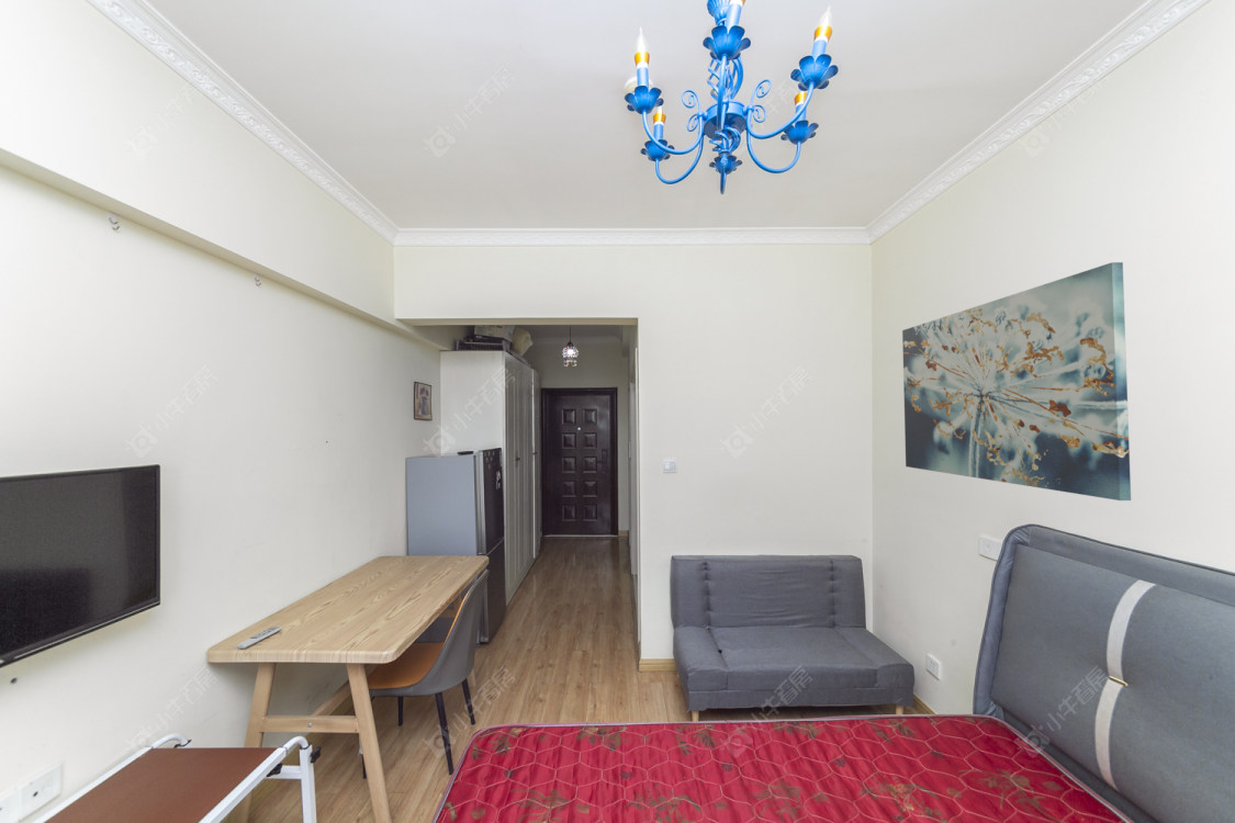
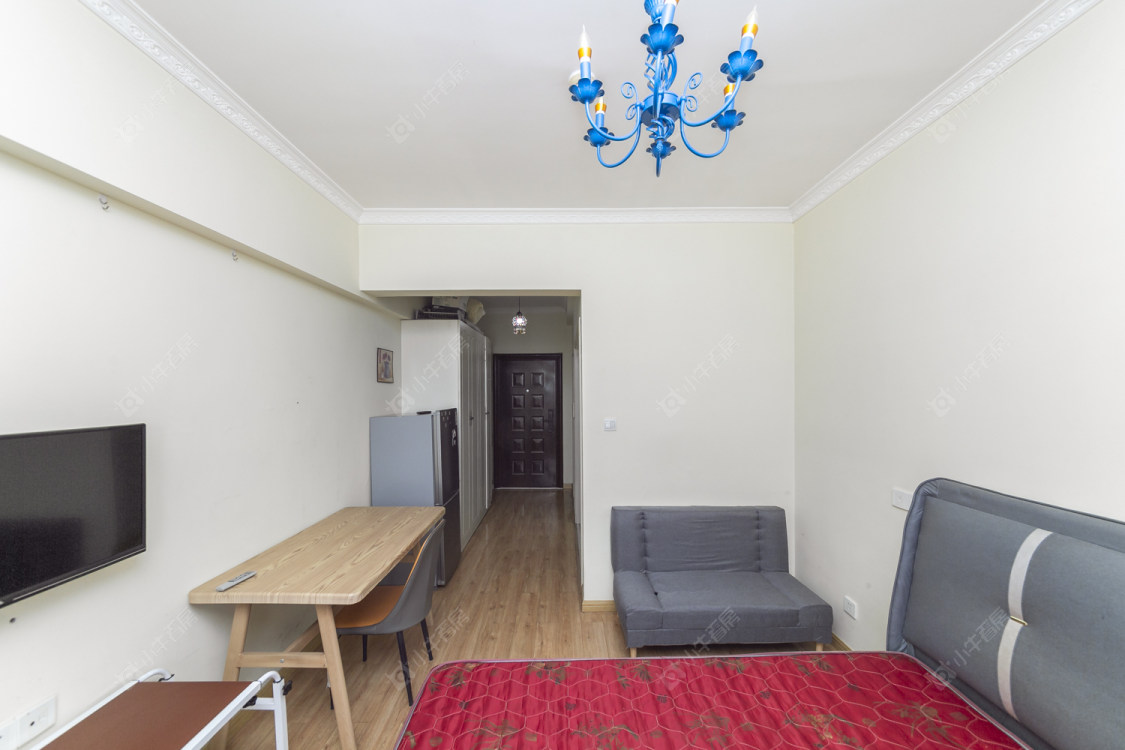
- wall art [901,261,1132,501]
